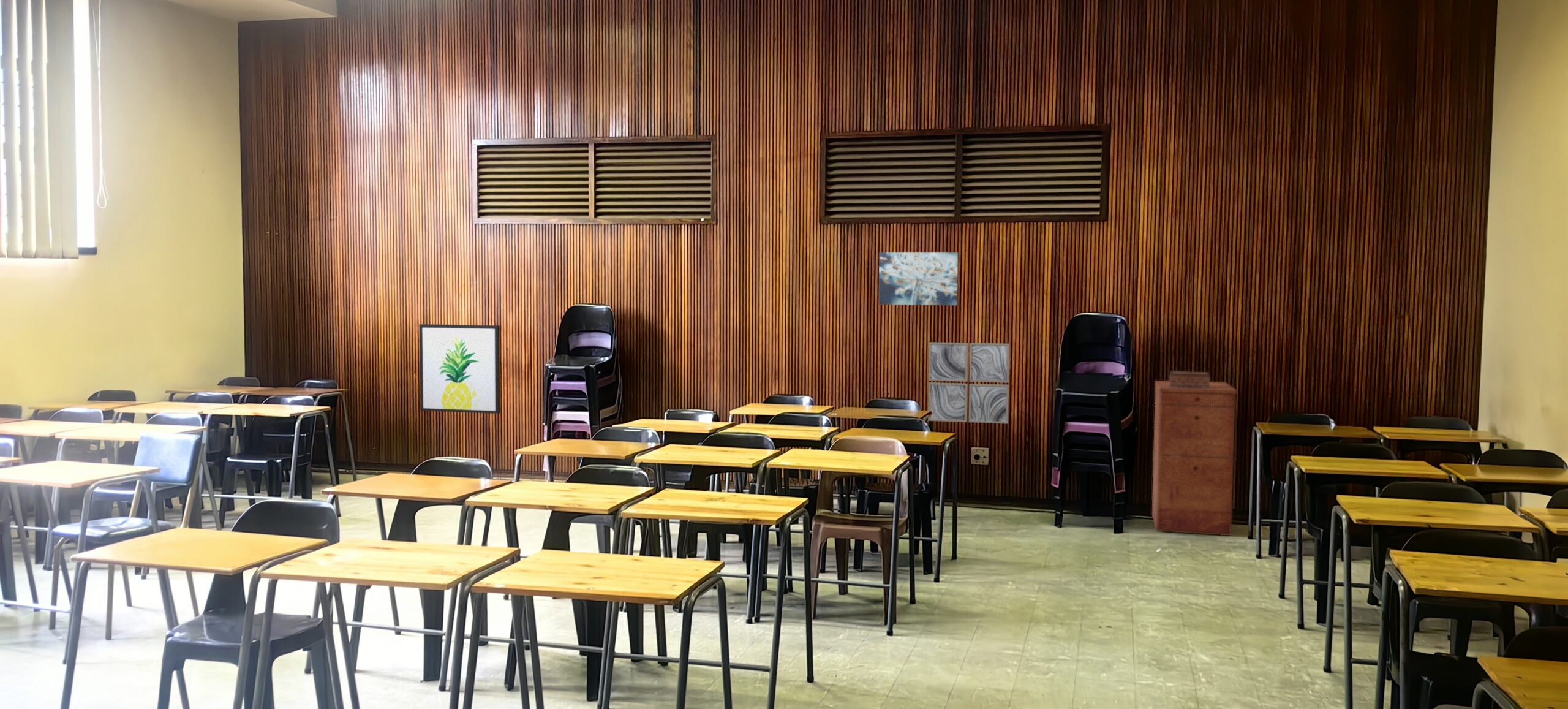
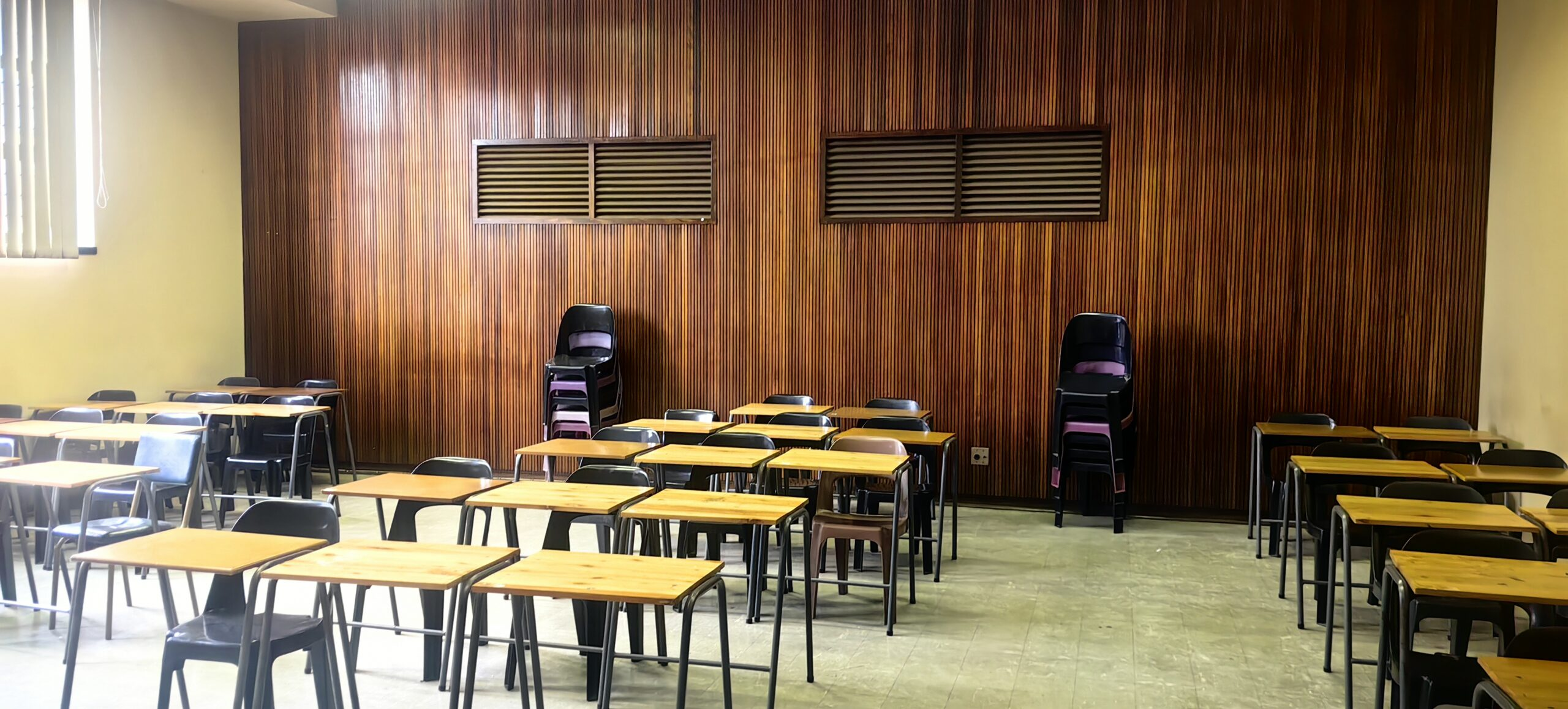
- wall art [418,324,501,414]
- tissue box [1169,371,1210,389]
- filing cabinet [1151,380,1237,536]
- wall art [927,342,1010,424]
- wall art [878,252,959,306]
